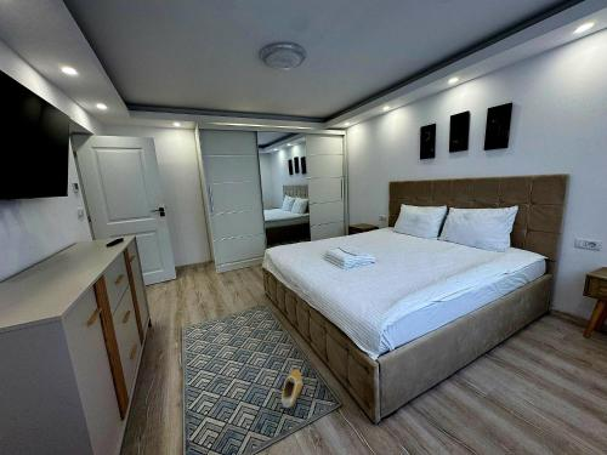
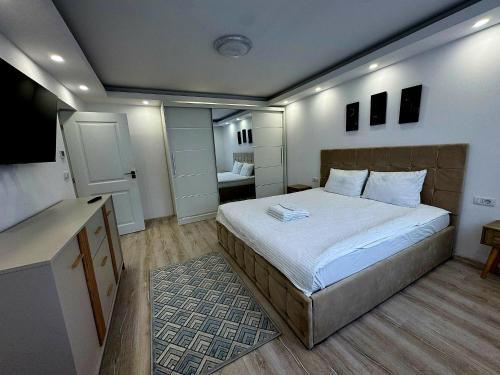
- shoe [280,369,304,410]
